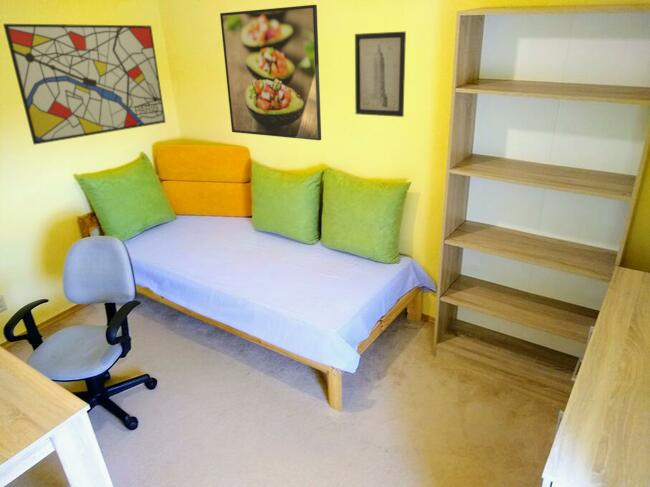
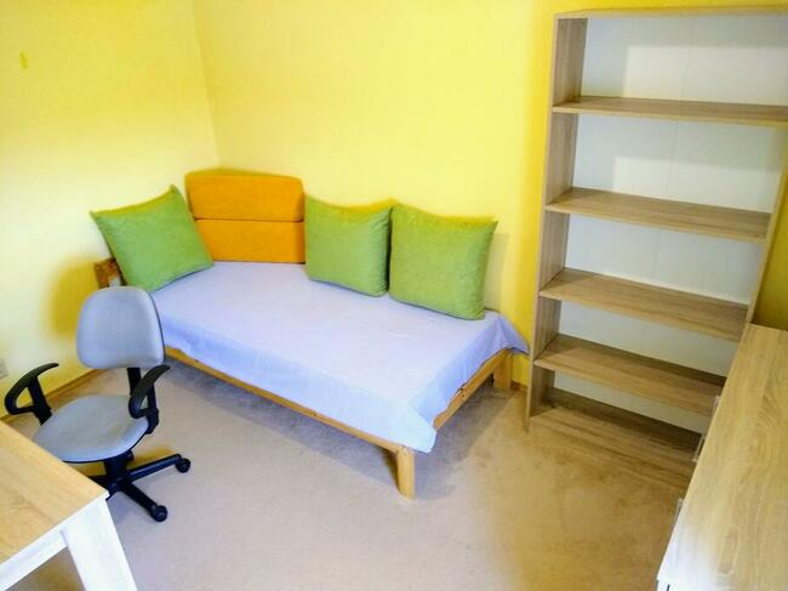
- wall art [354,31,407,118]
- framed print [219,4,322,141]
- wall art [2,23,167,146]
